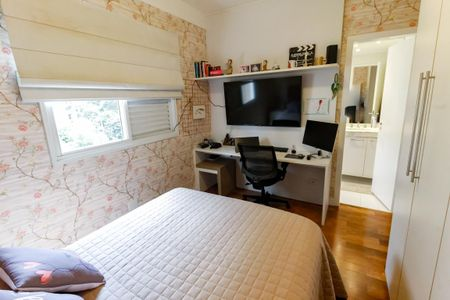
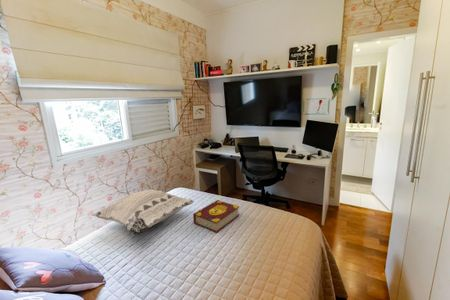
+ decorative pillow [91,188,195,236]
+ book [192,199,240,234]
